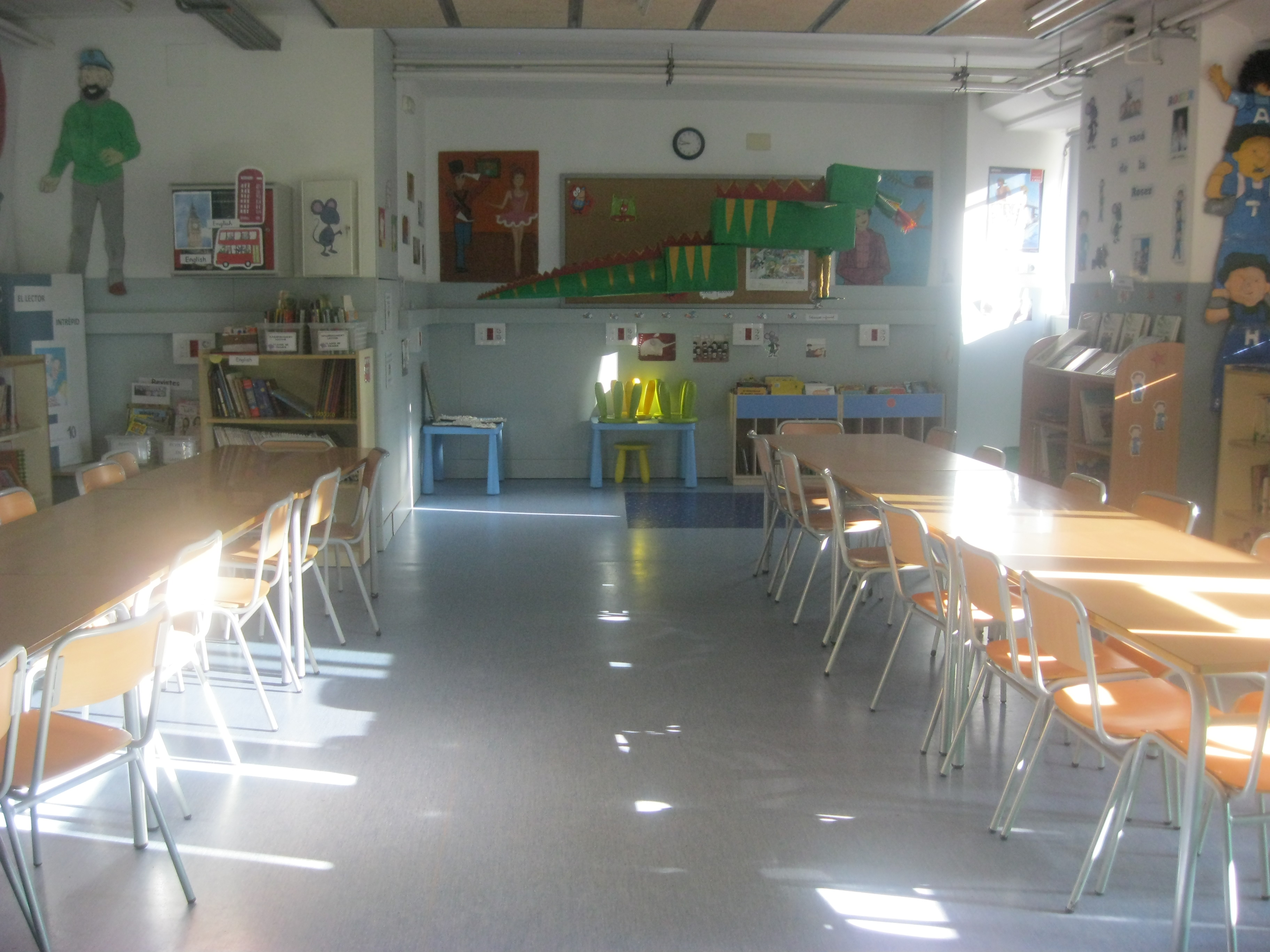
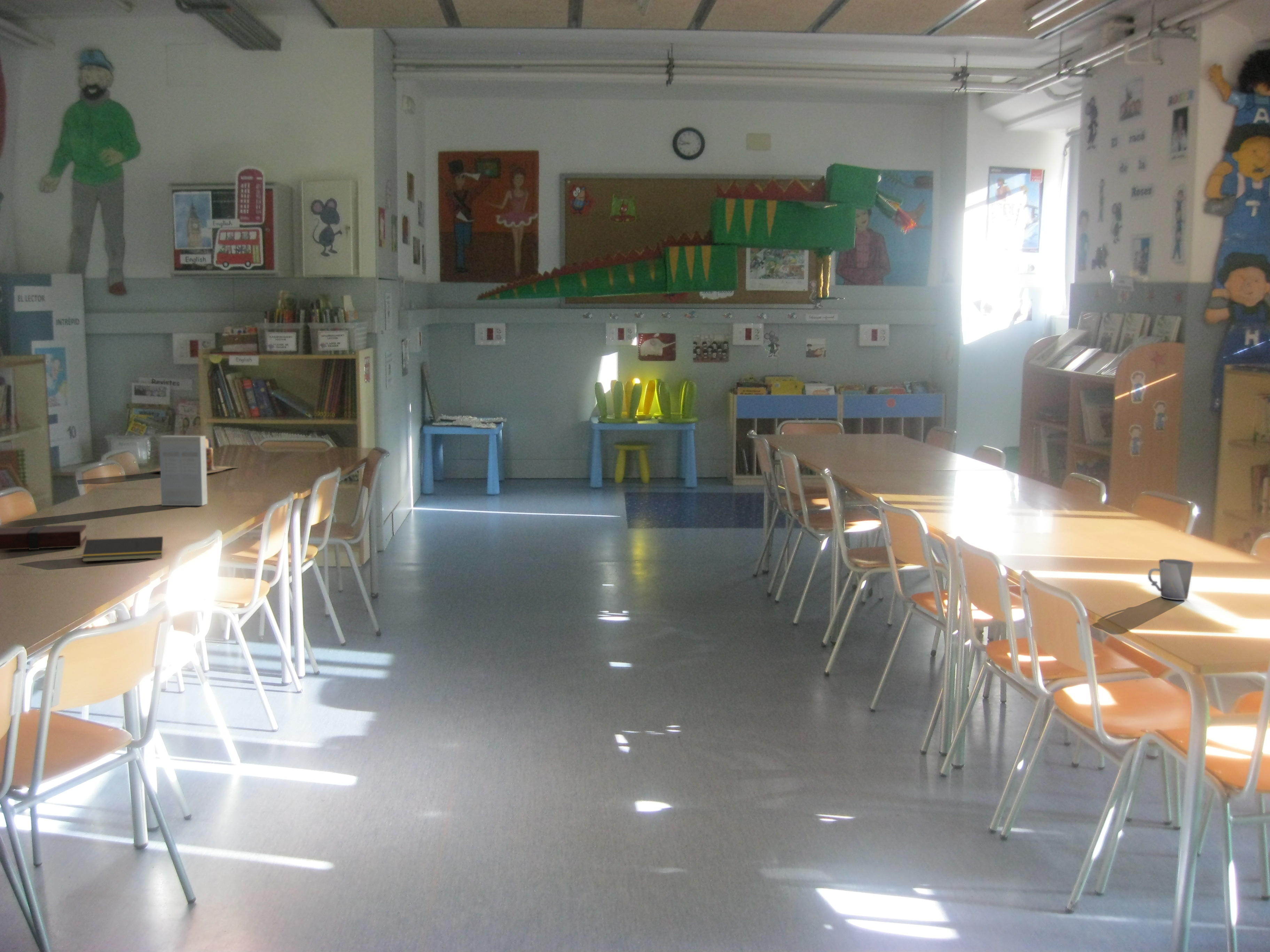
+ book [159,435,208,506]
+ cup [1148,559,1194,600]
+ notepad [82,536,163,562]
+ book [0,524,87,550]
+ books [150,438,238,474]
